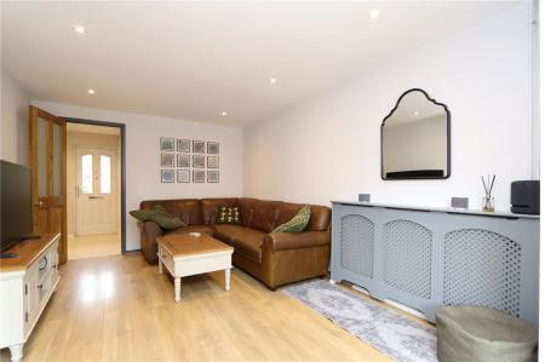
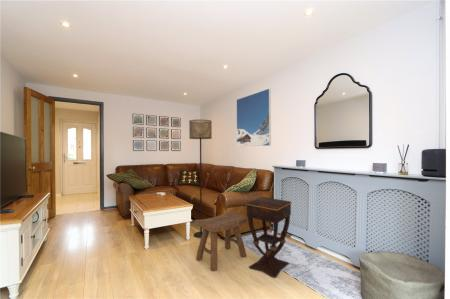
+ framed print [236,87,272,147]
+ floor lamp [188,119,213,239]
+ stool [194,210,248,272]
+ side table [245,196,292,279]
